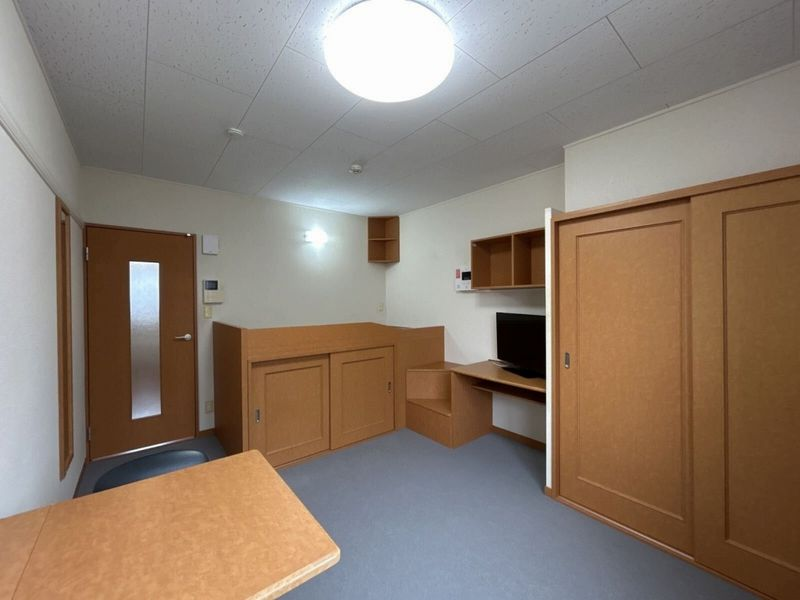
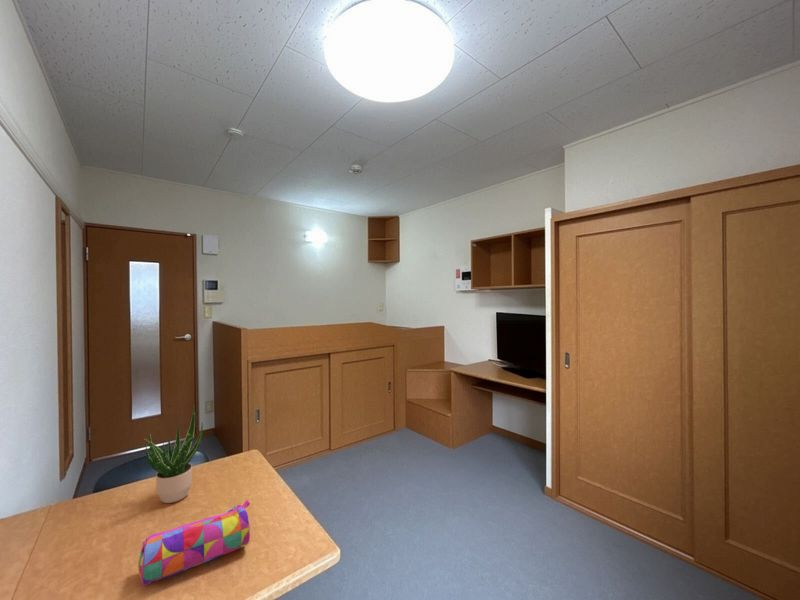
+ pencil case [137,499,251,587]
+ potted plant [144,405,204,504]
